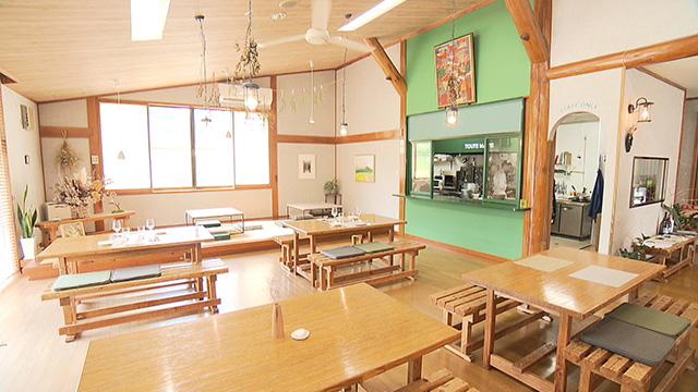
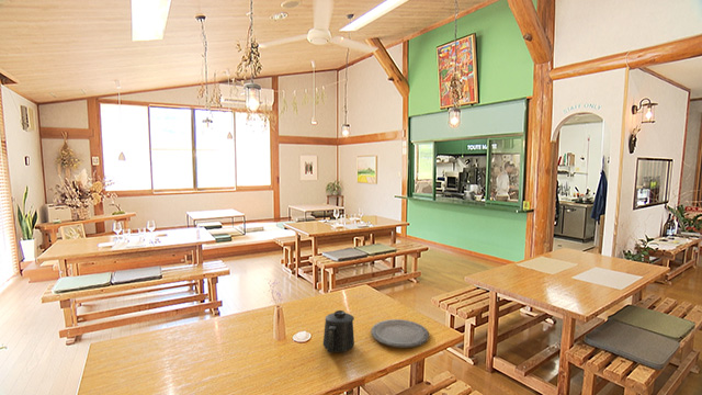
+ mug [322,309,355,353]
+ plate [371,318,430,349]
